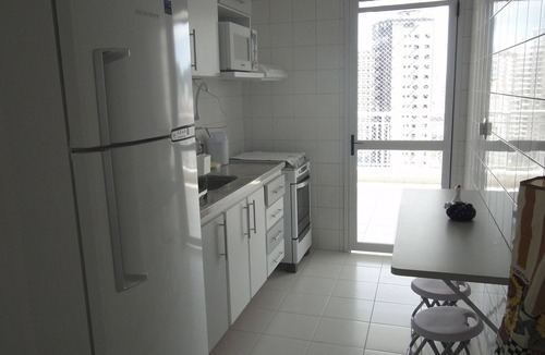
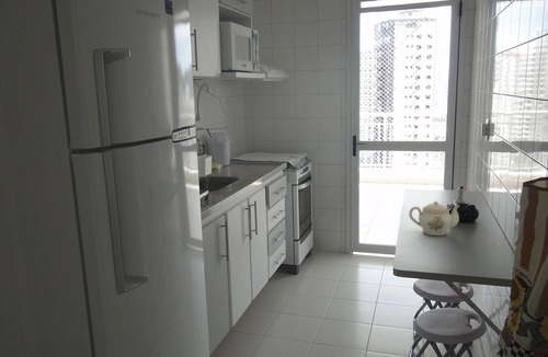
+ teapot [408,200,460,237]
